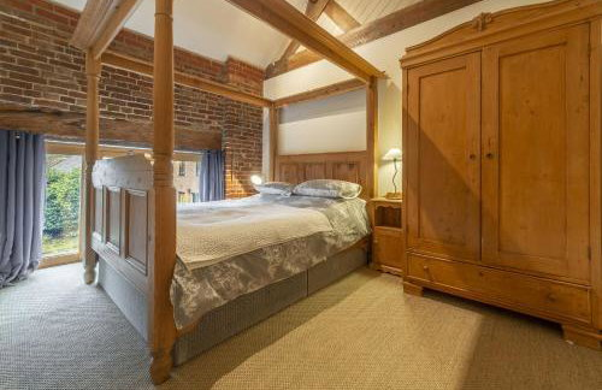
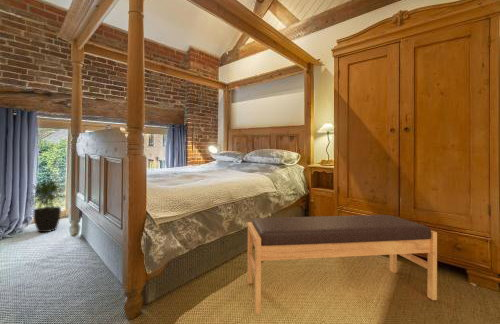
+ potted plant [25,178,67,233]
+ bench [247,214,438,315]
